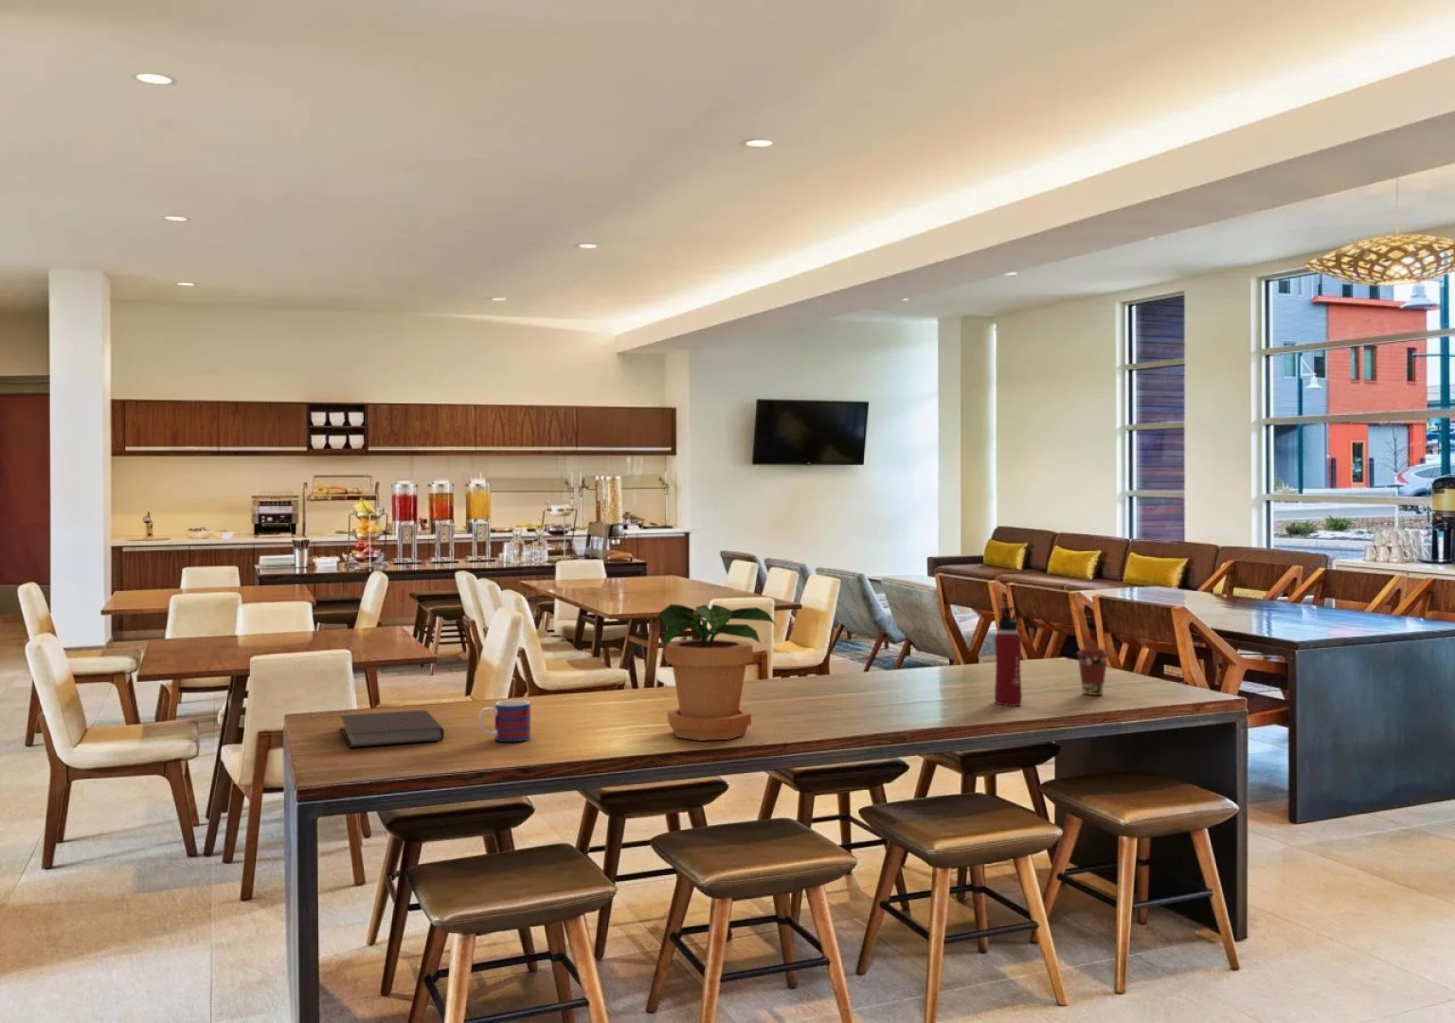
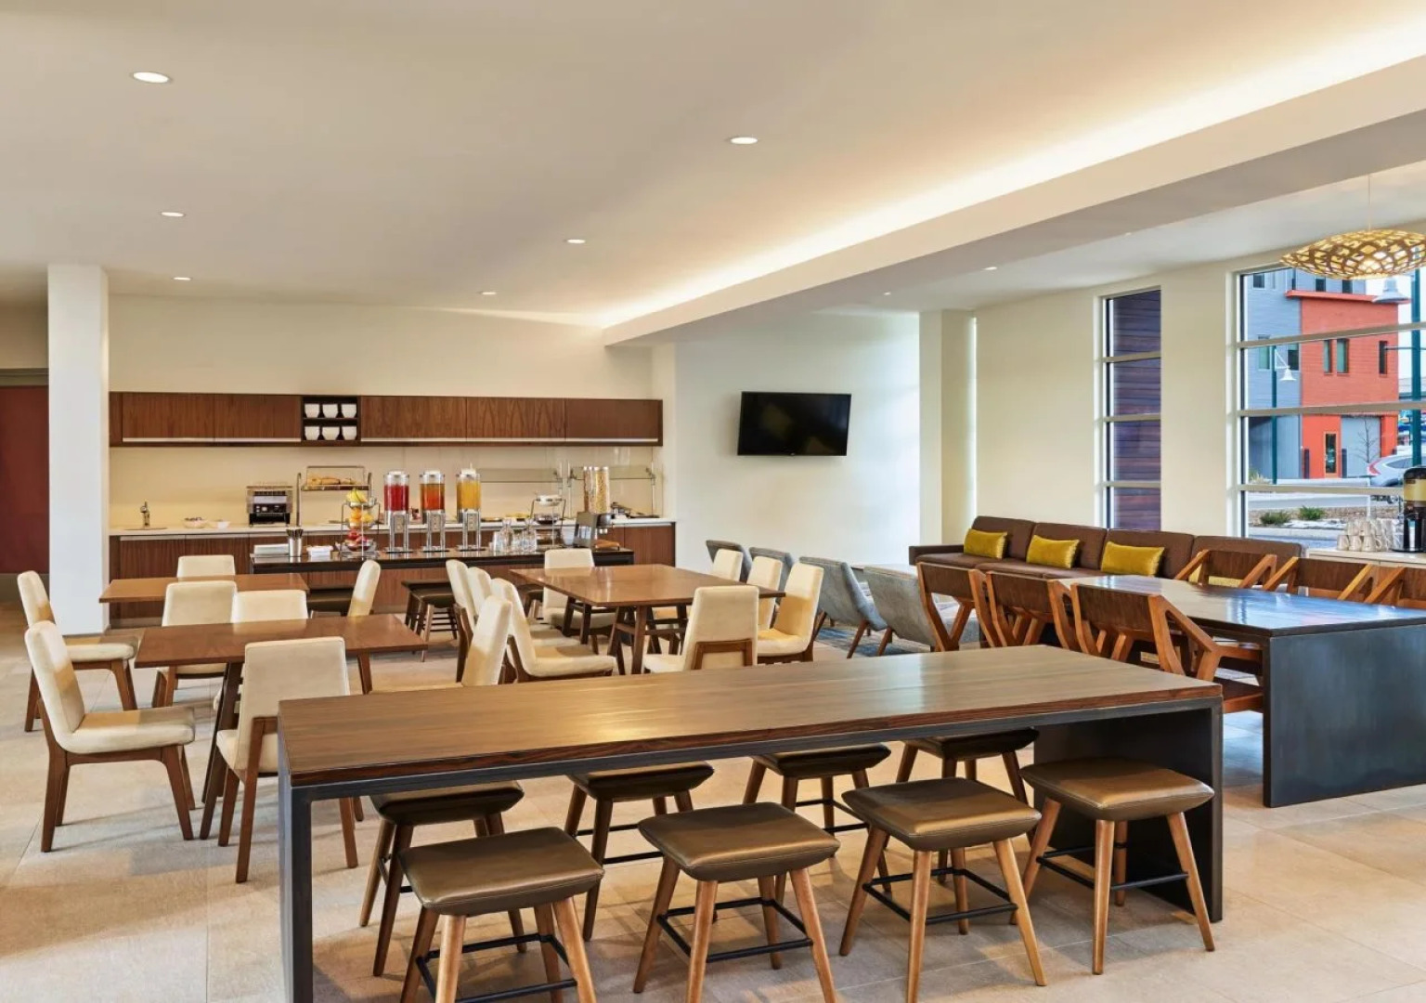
- notebook [339,710,445,748]
- coffee cup [1076,647,1110,696]
- mug [477,699,532,743]
- water bottle [993,607,1023,706]
- potted plant [656,603,776,742]
